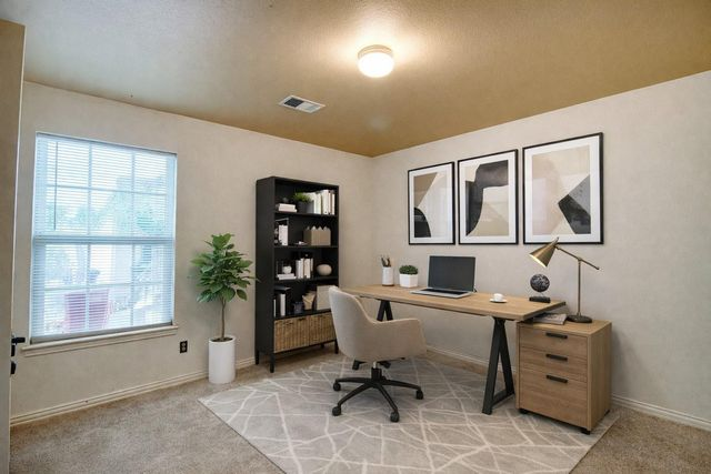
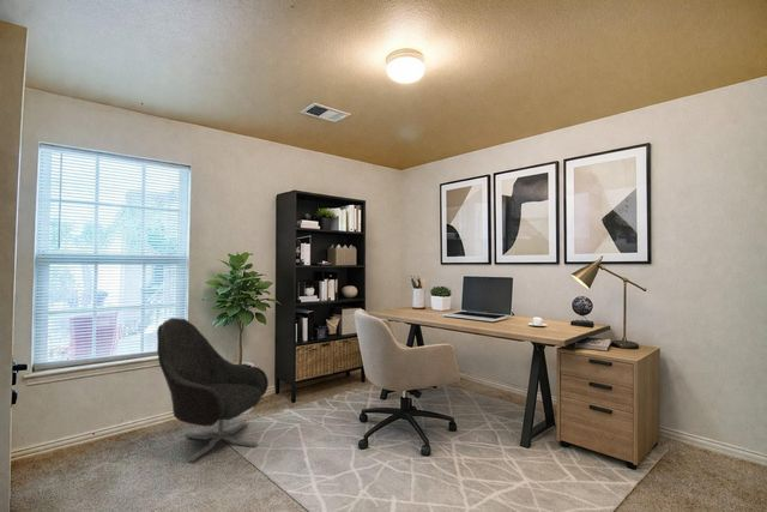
+ armchair [156,317,270,463]
